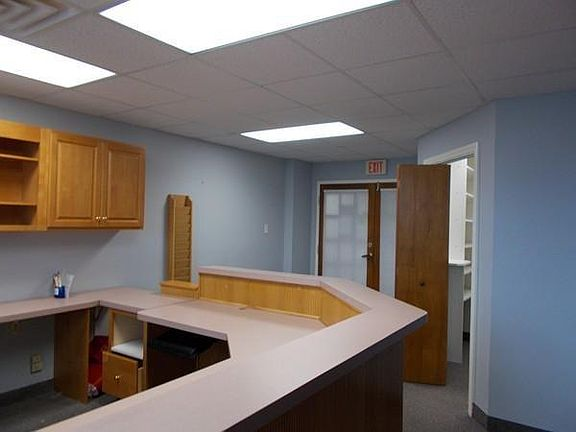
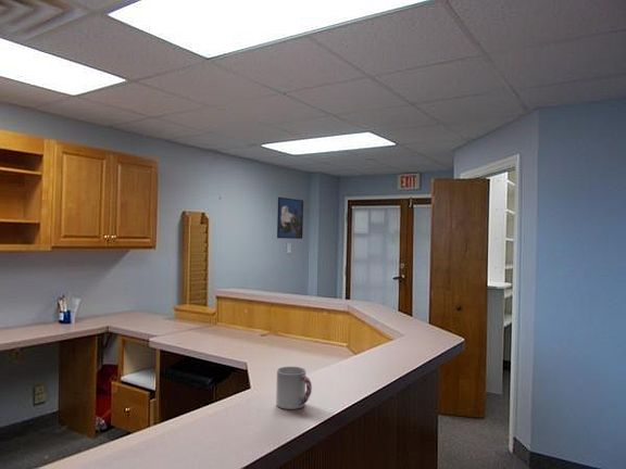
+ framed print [276,197,304,240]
+ cup [275,366,313,410]
